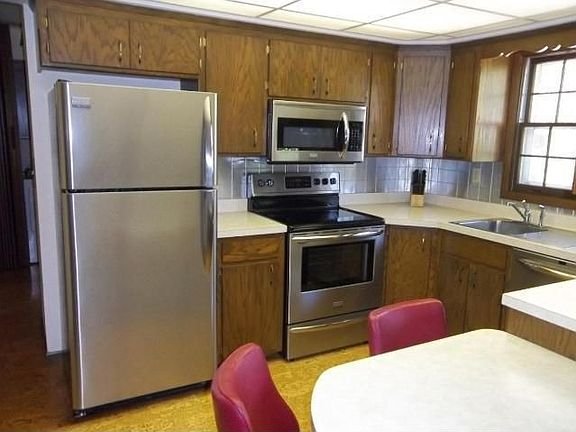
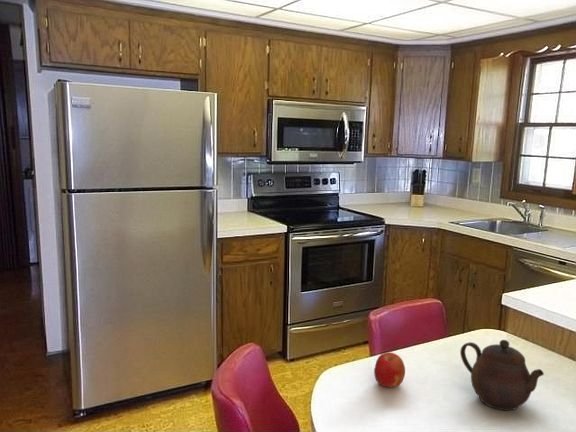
+ fruit [373,351,406,389]
+ teapot [459,339,545,412]
